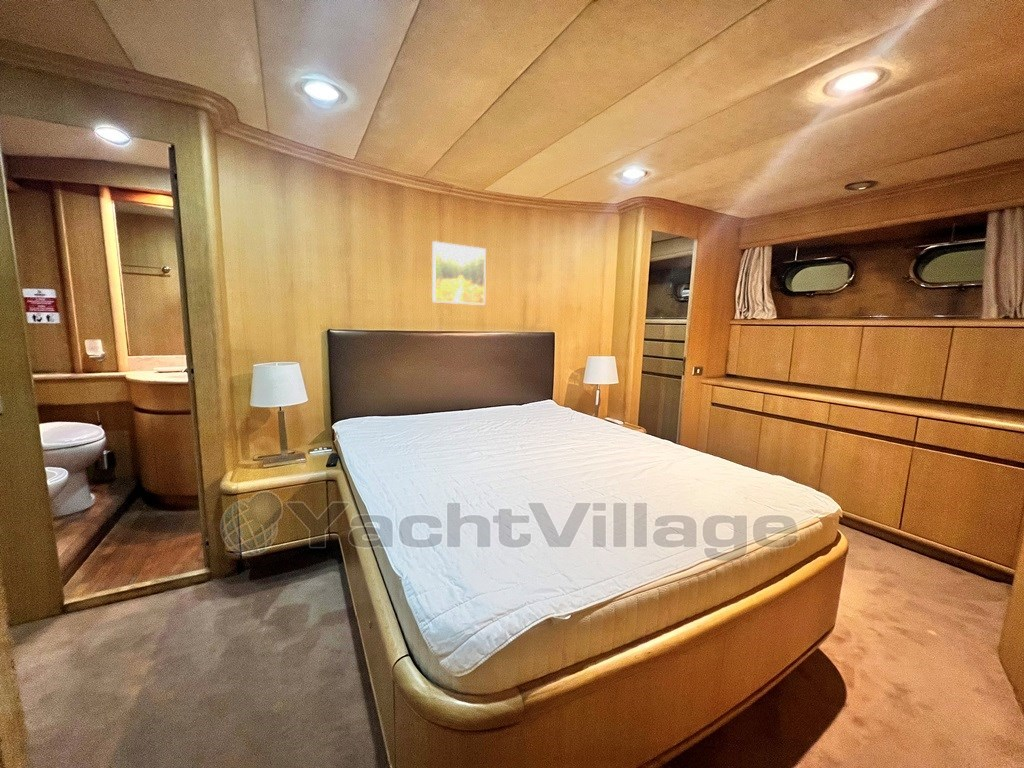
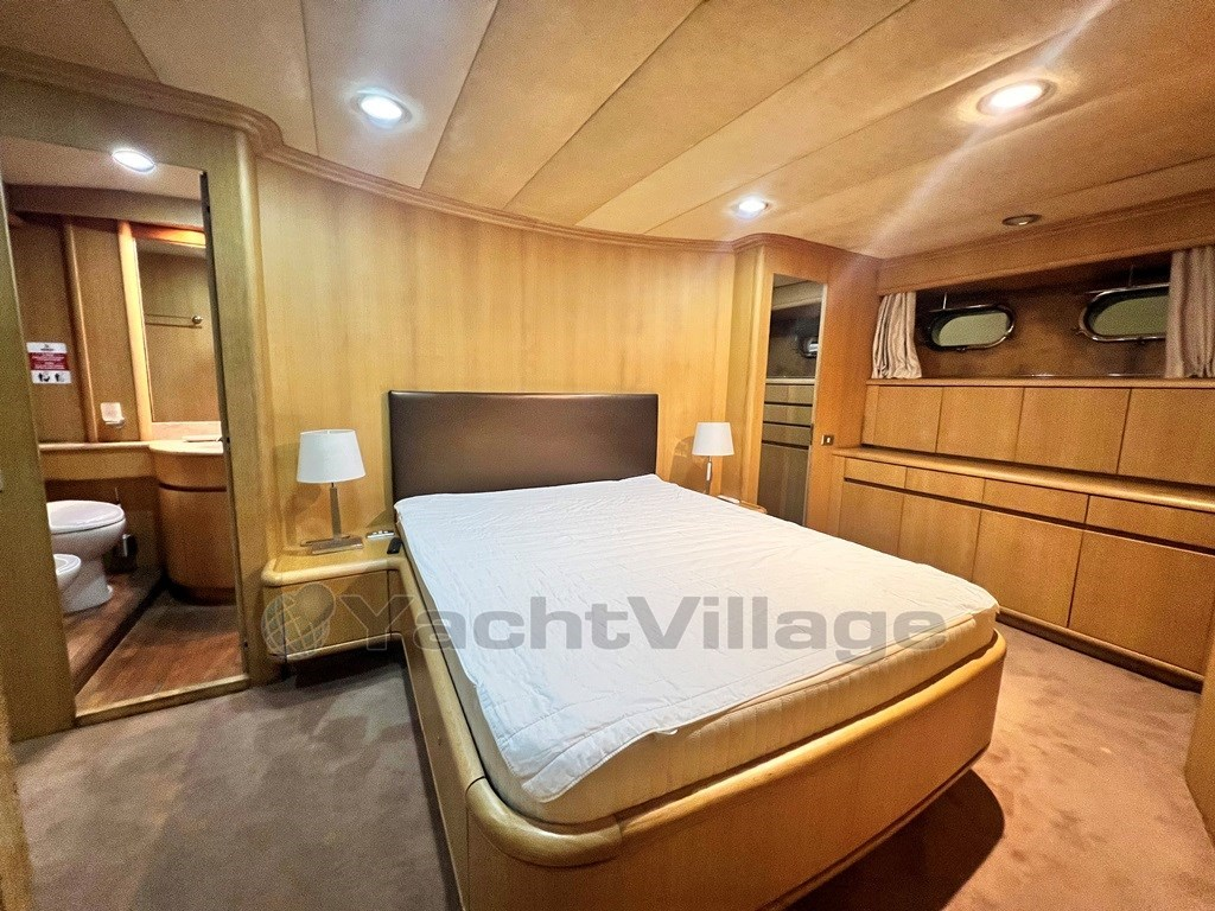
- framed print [431,240,487,306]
